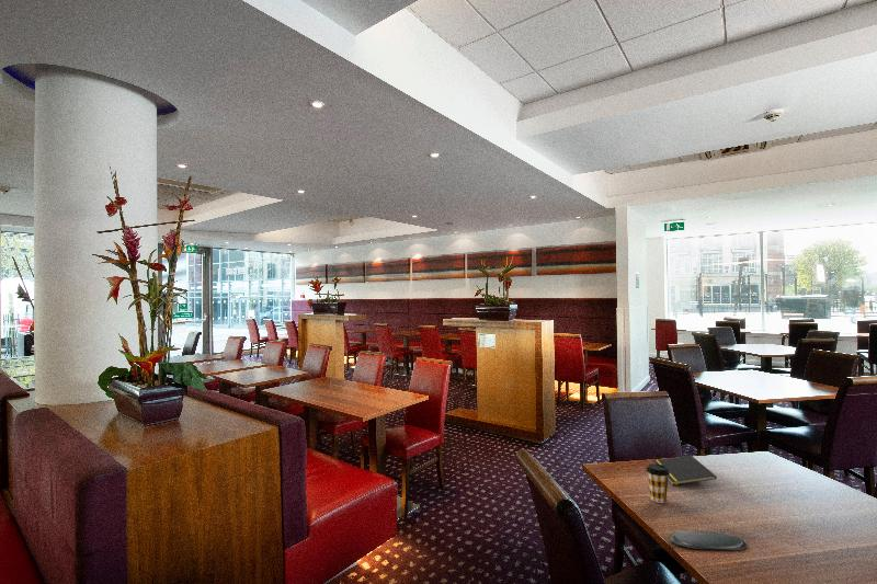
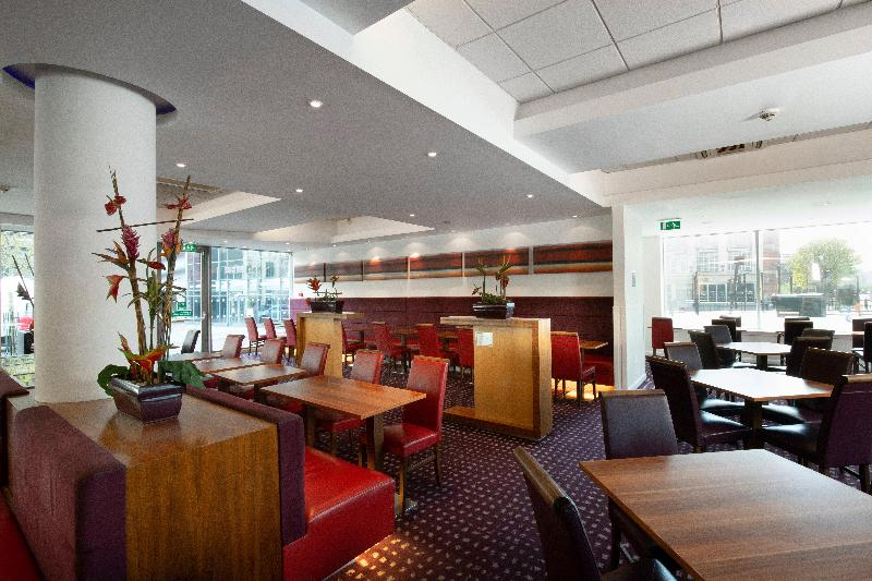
- notepad [651,454,718,486]
- coffee cup [645,462,670,504]
- oval tray [669,529,748,551]
